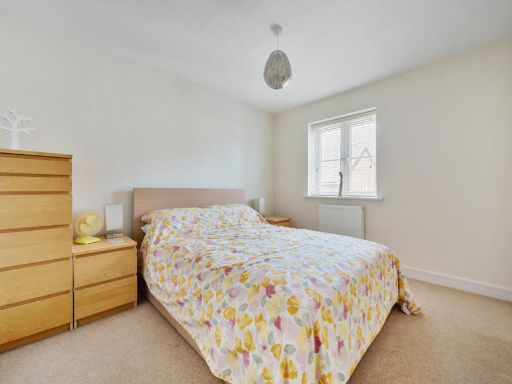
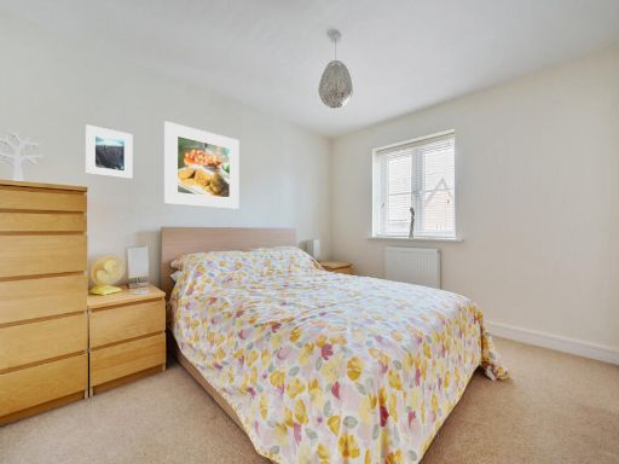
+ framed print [163,121,241,210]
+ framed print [85,123,133,180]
